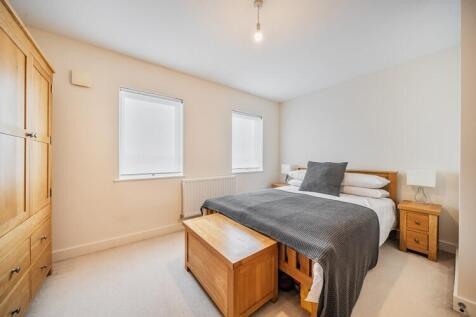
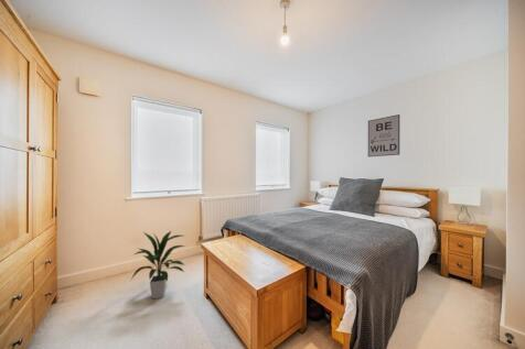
+ wall art [367,113,400,157]
+ indoor plant [129,229,185,301]
